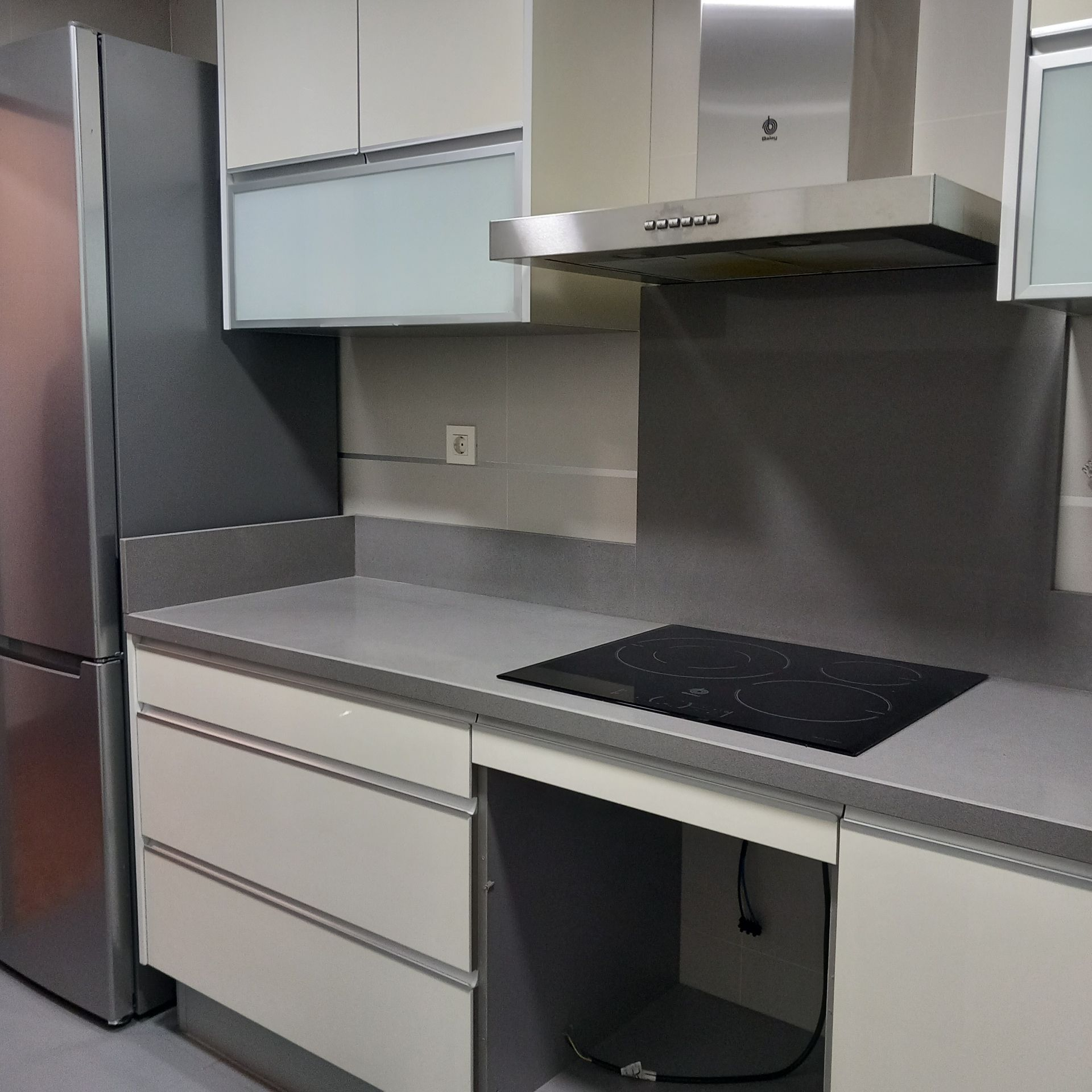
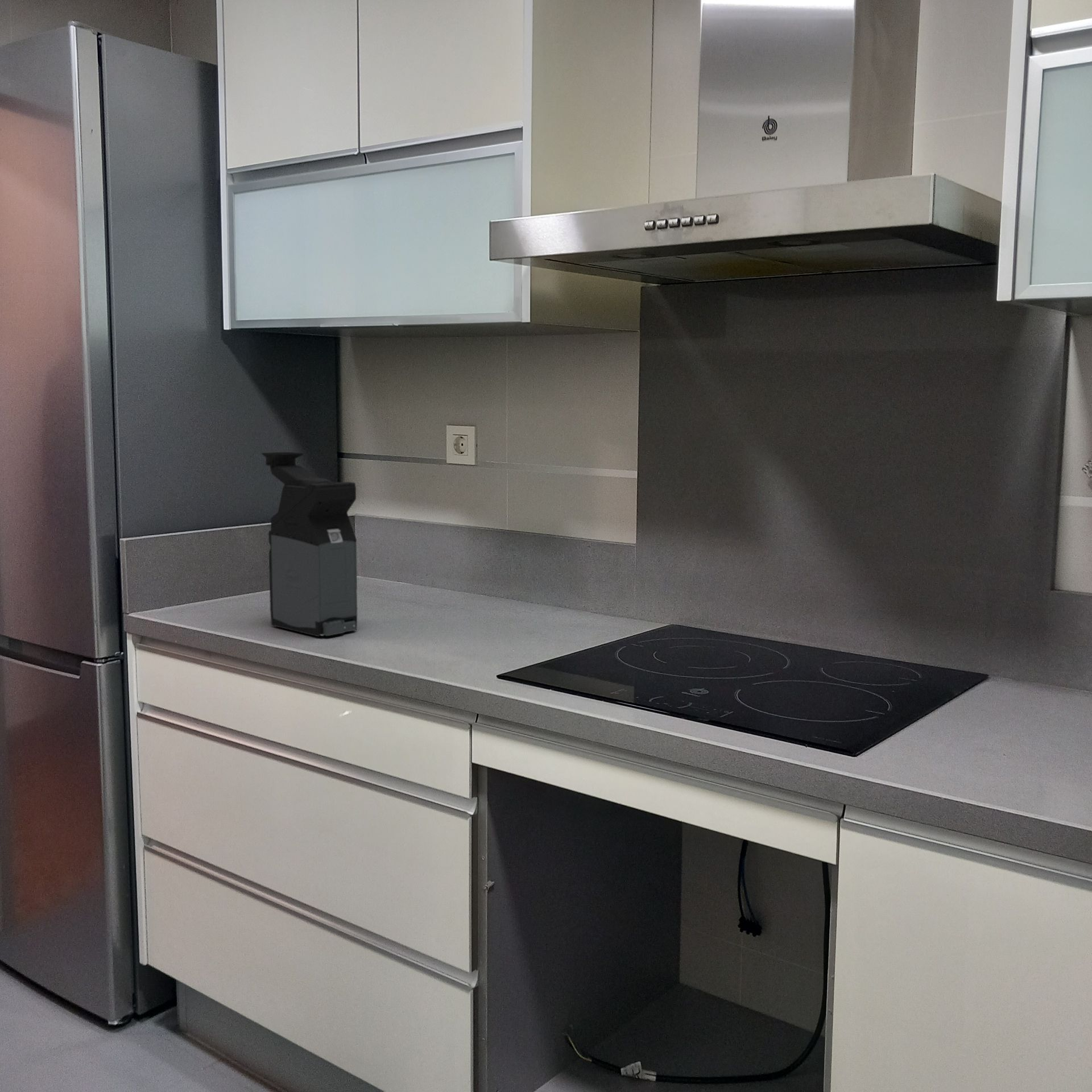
+ coffee maker [261,452,358,638]
